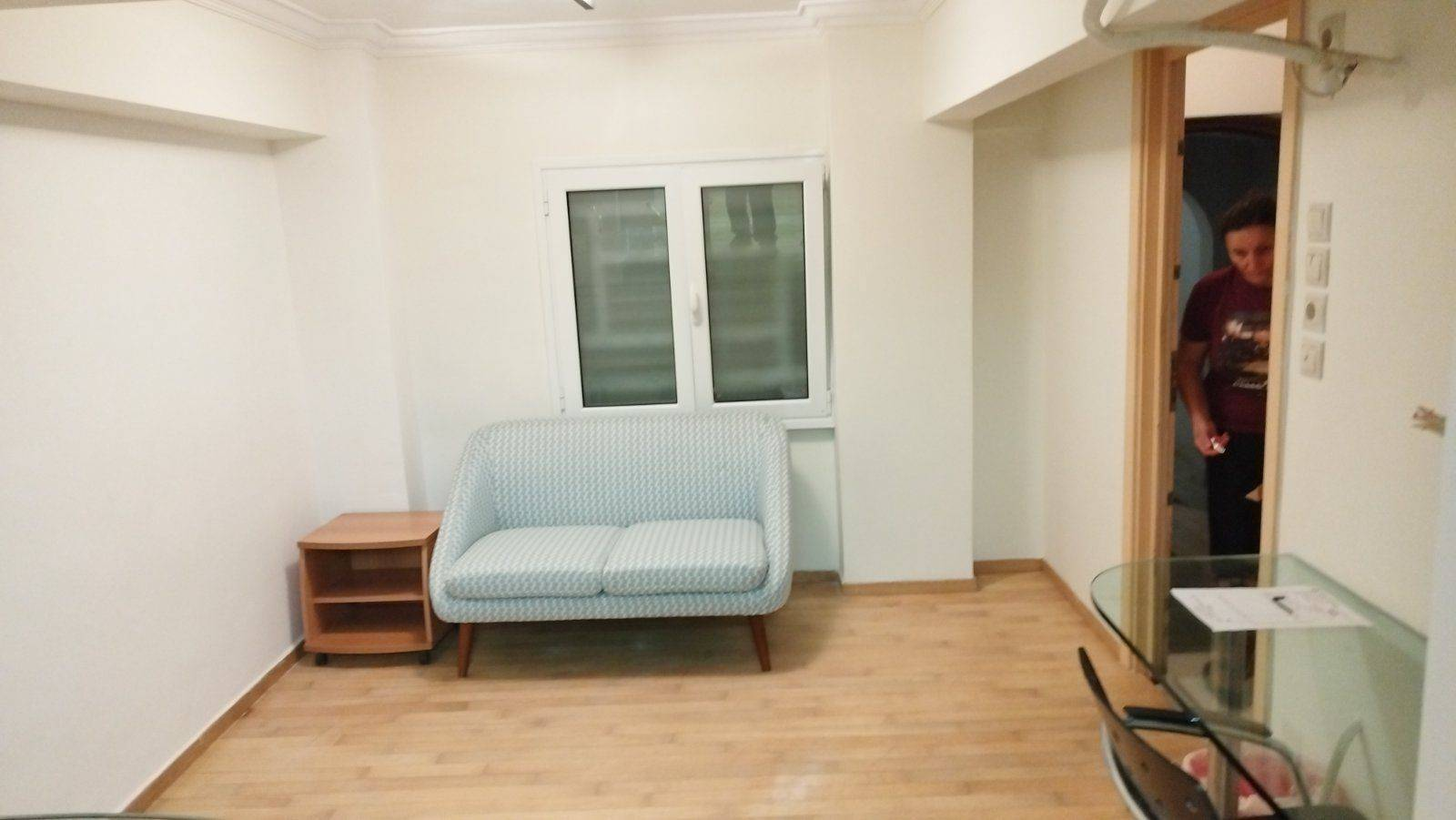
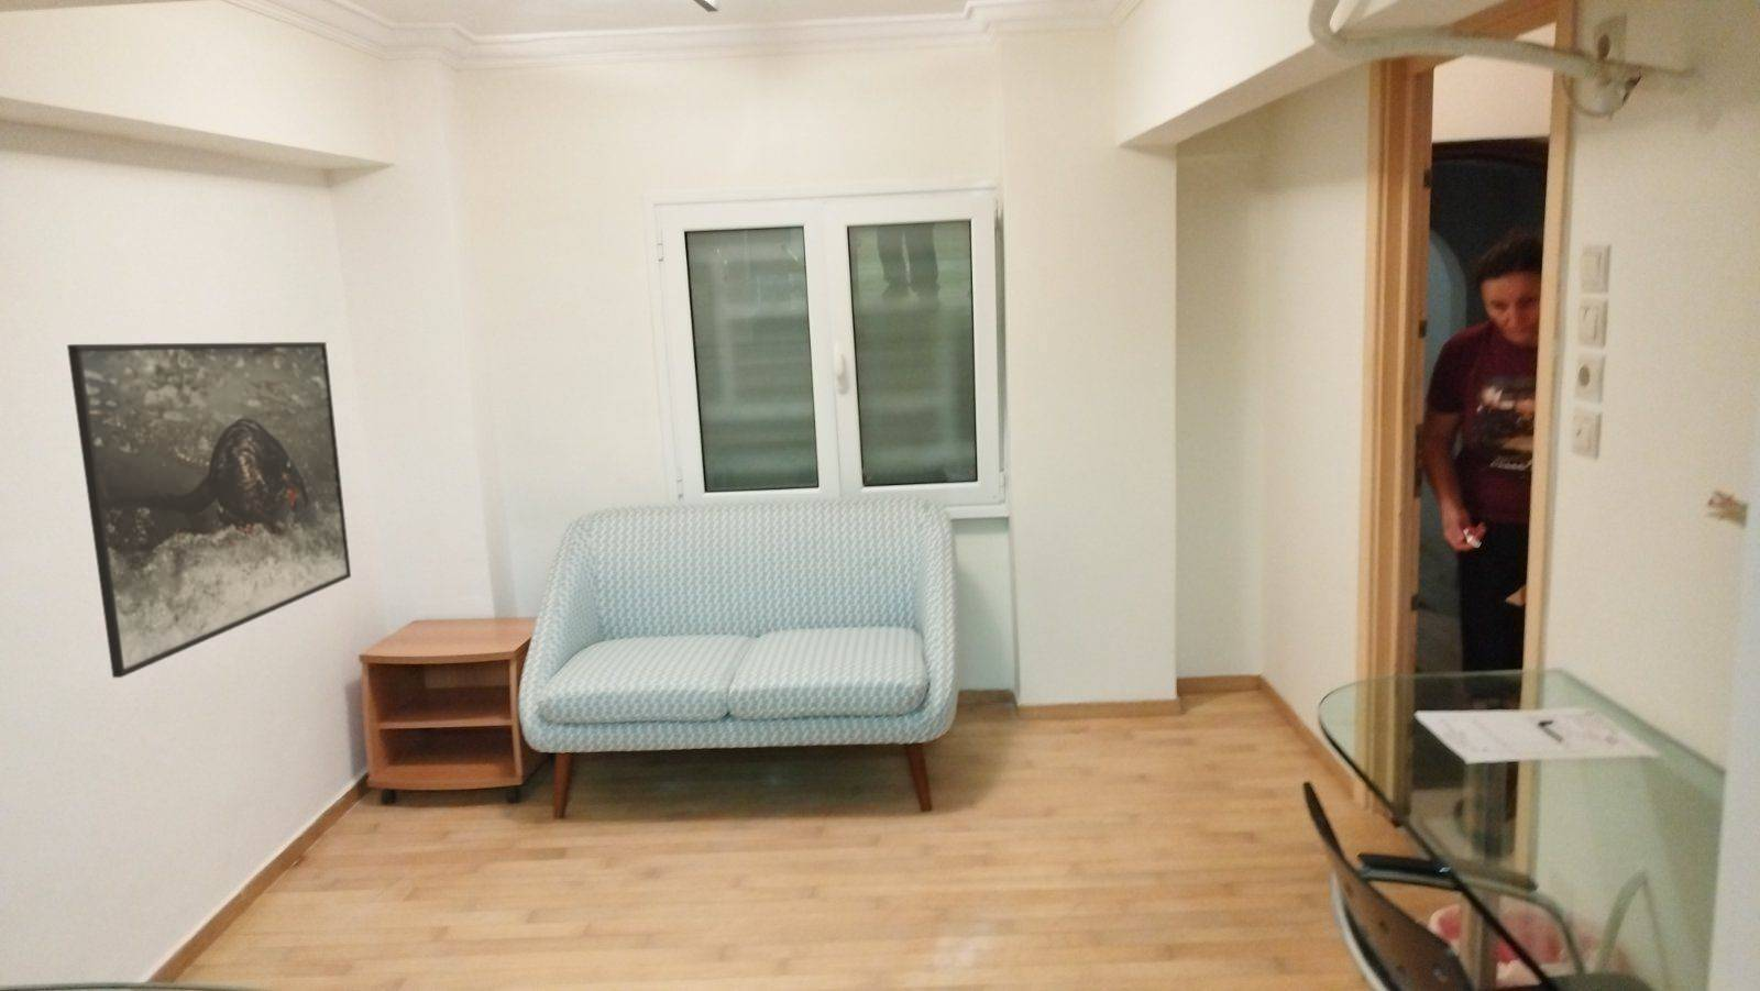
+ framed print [66,341,352,679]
